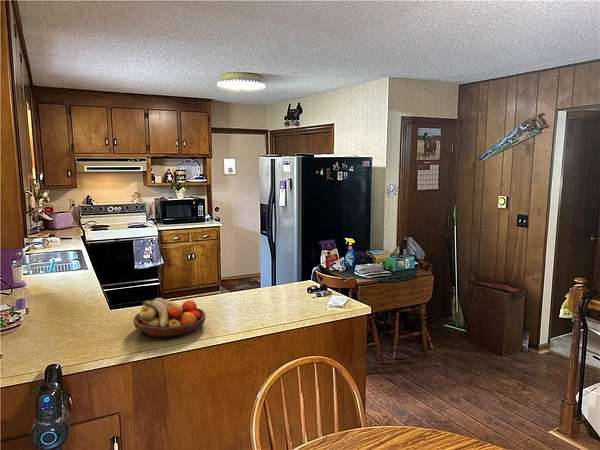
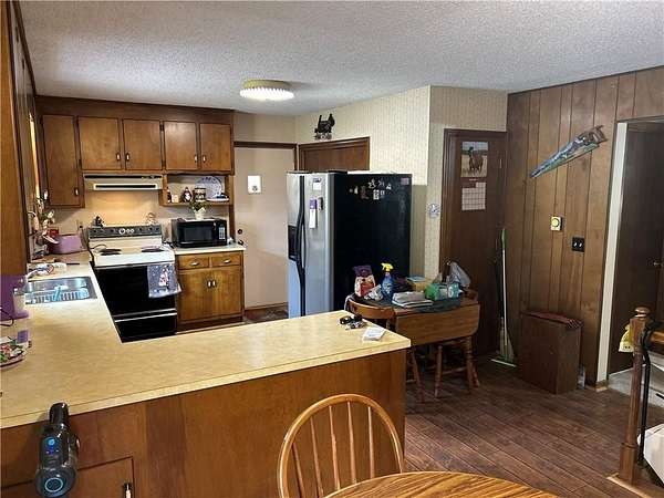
- fruit bowl [132,297,207,338]
